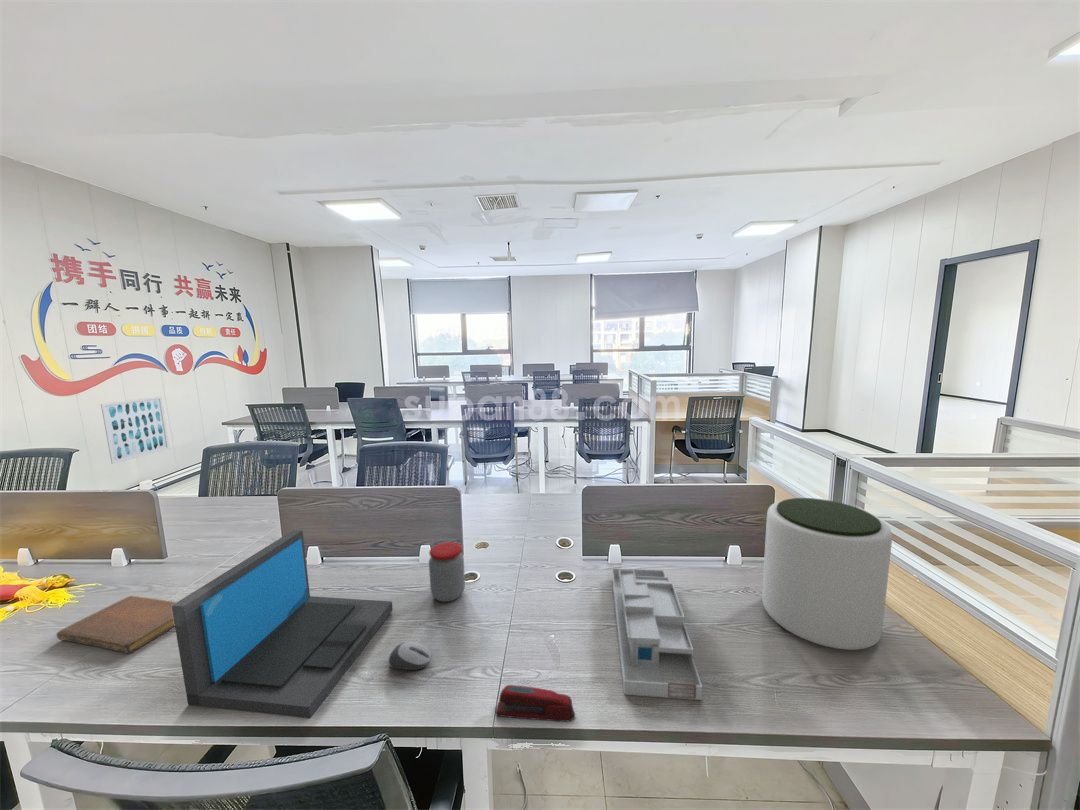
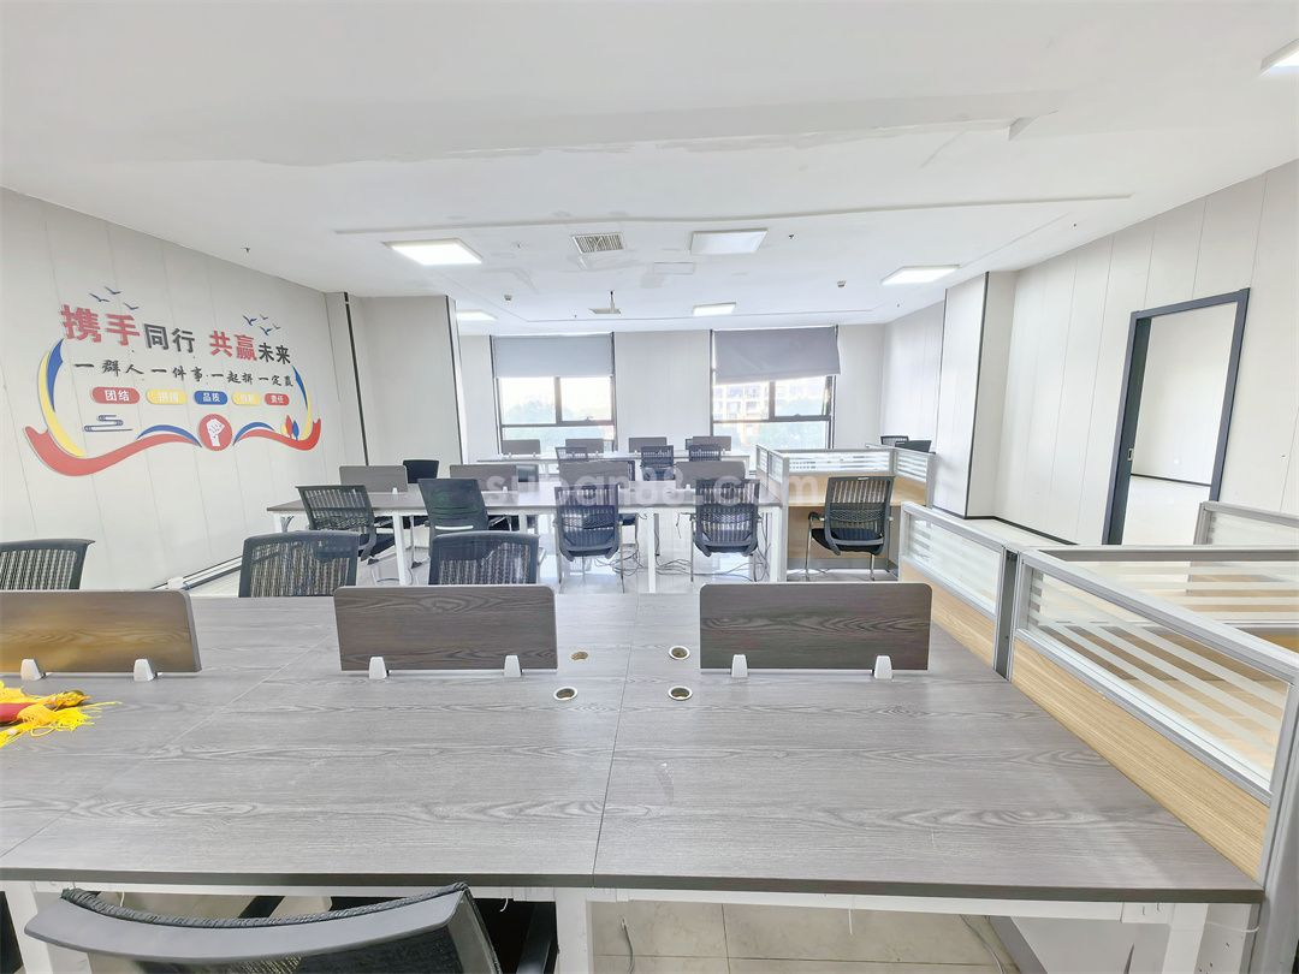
- wall art [100,395,171,465]
- laptop [172,529,394,719]
- notebook [56,595,177,654]
- stapler [495,684,576,723]
- jar [428,541,466,603]
- plant pot [761,497,893,651]
- desk organizer [611,567,703,701]
- computer mouse [388,640,432,671]
